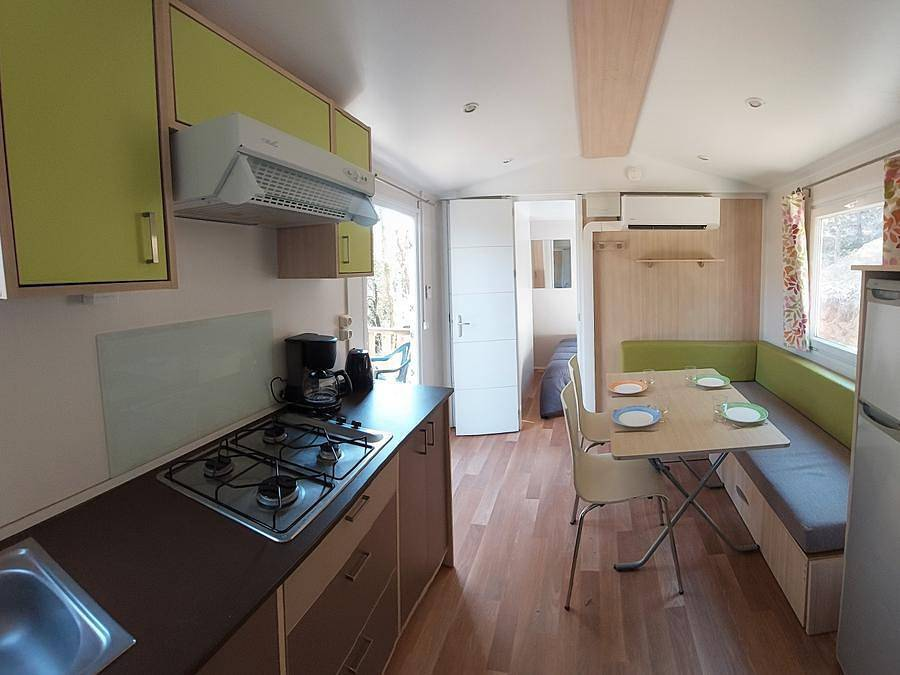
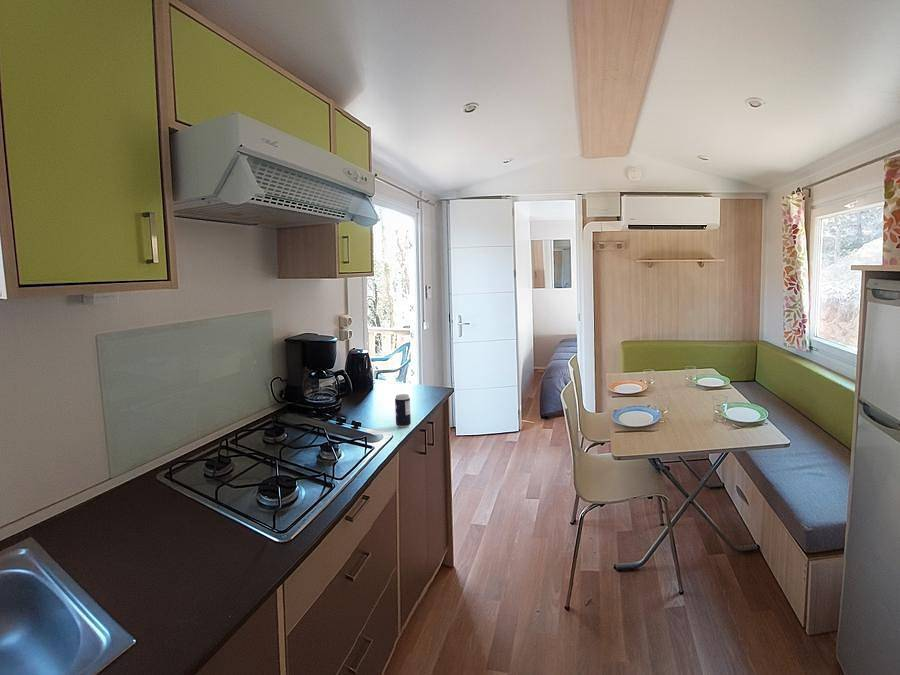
+ beverage can [394,393,412,429]
